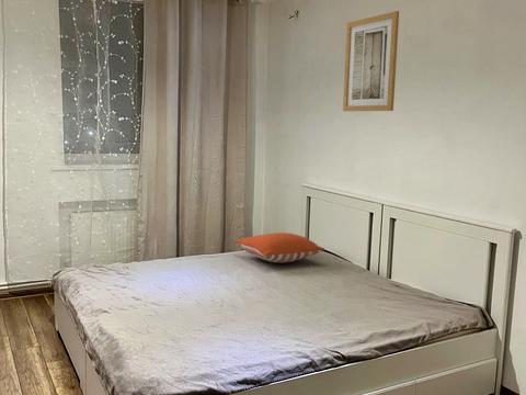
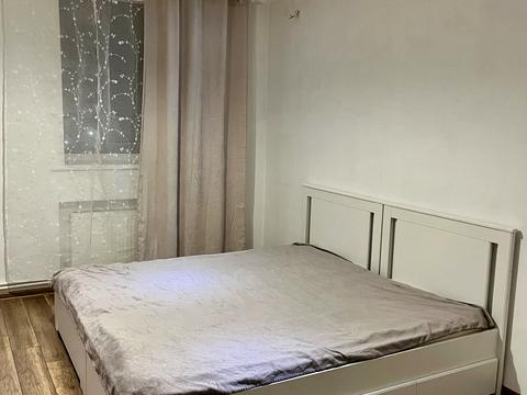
- wall art [342,10,400,112]
- pillow [233,232,325,264]
